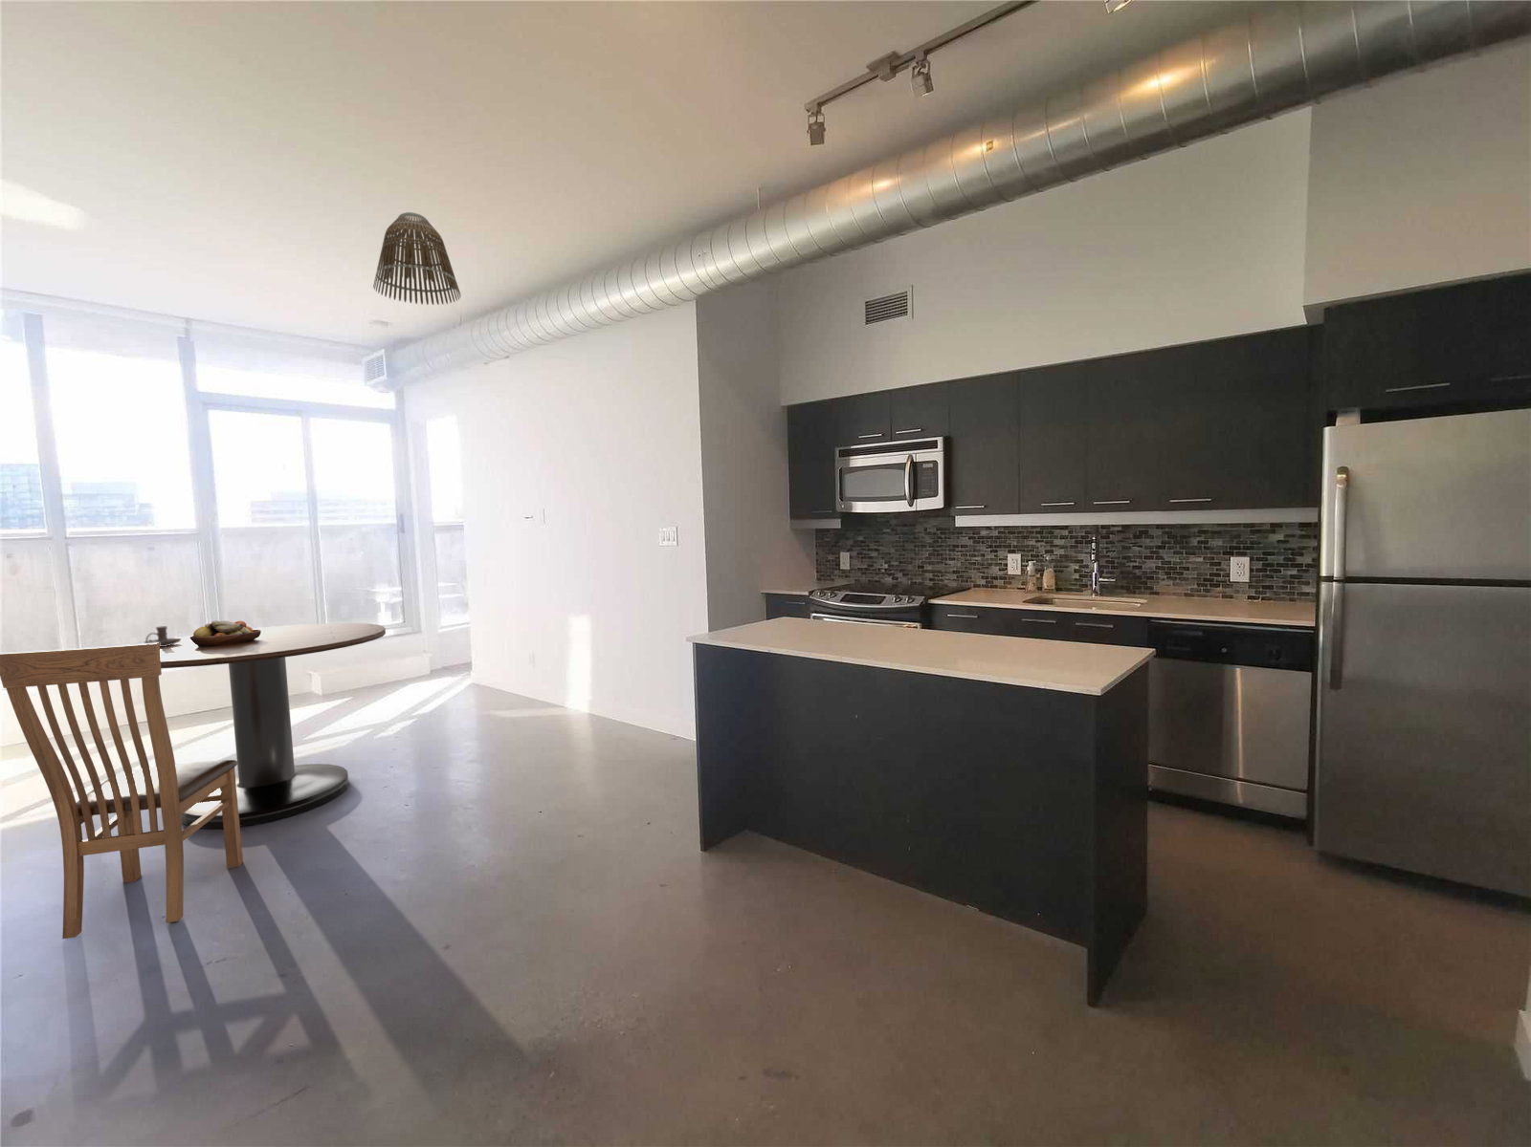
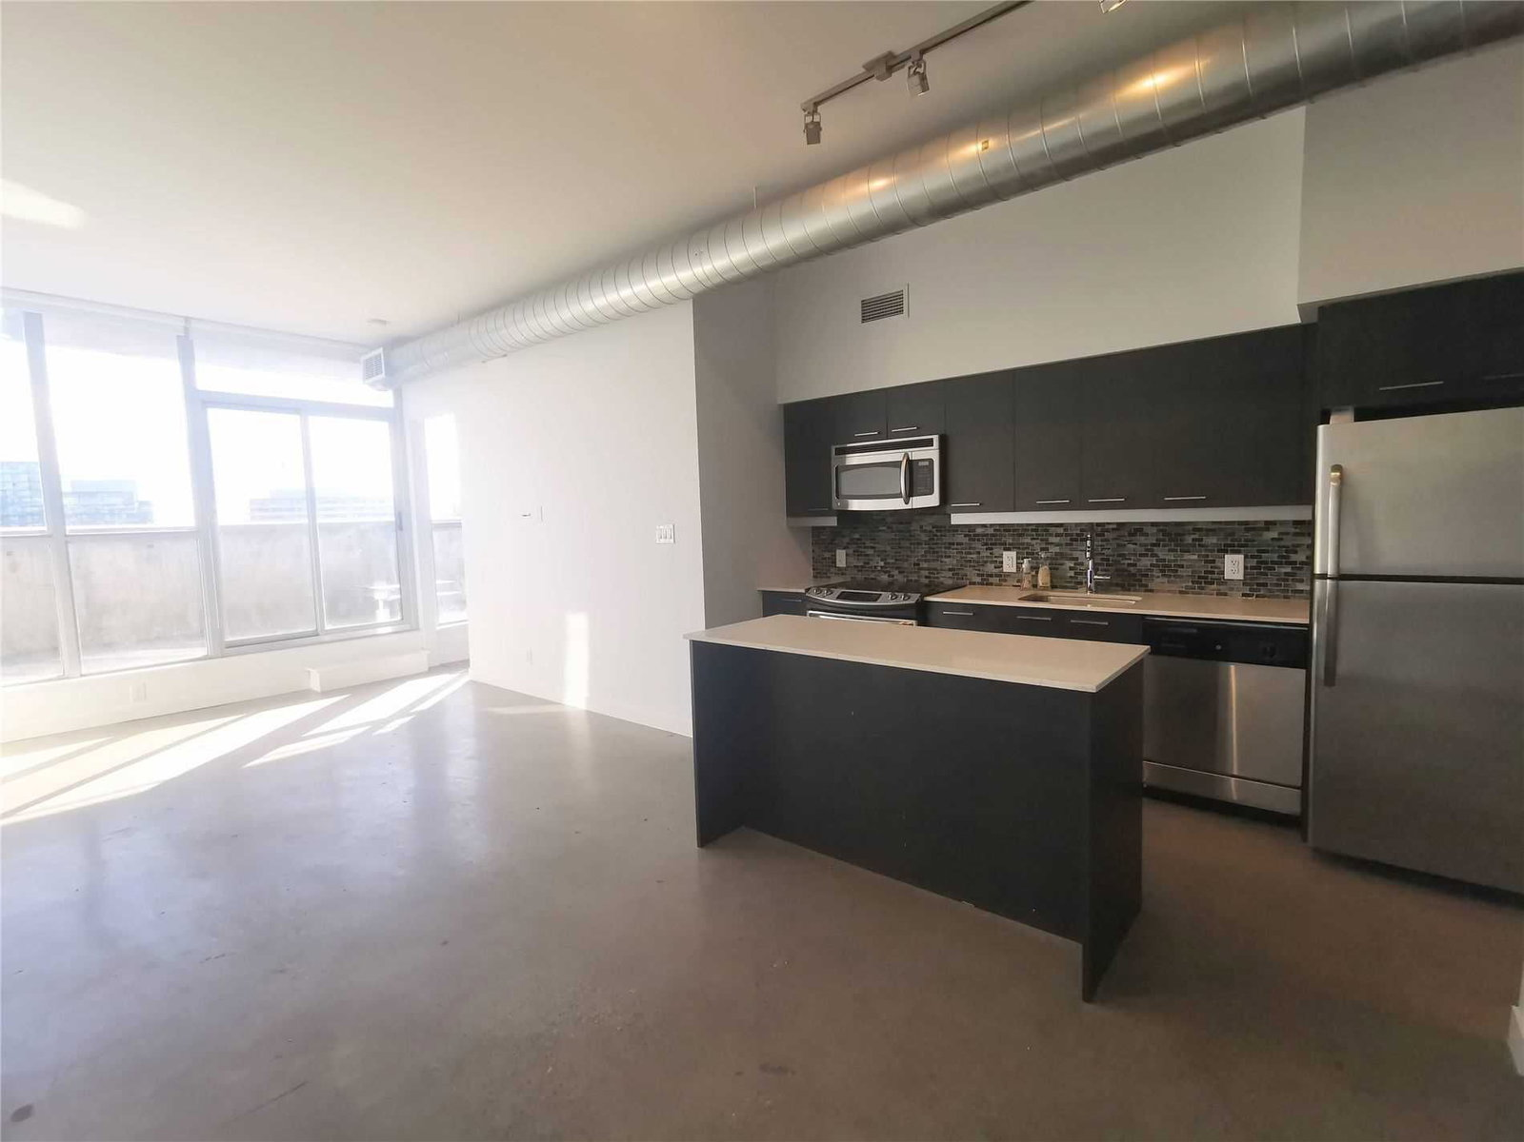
- chair [0,642,244,940]
- candle holder [142,625,182,646]
- fruit bowl [189,619,262,647]
- dining table [139,622,387,830]
- lamp shade [373,211,462,306]
